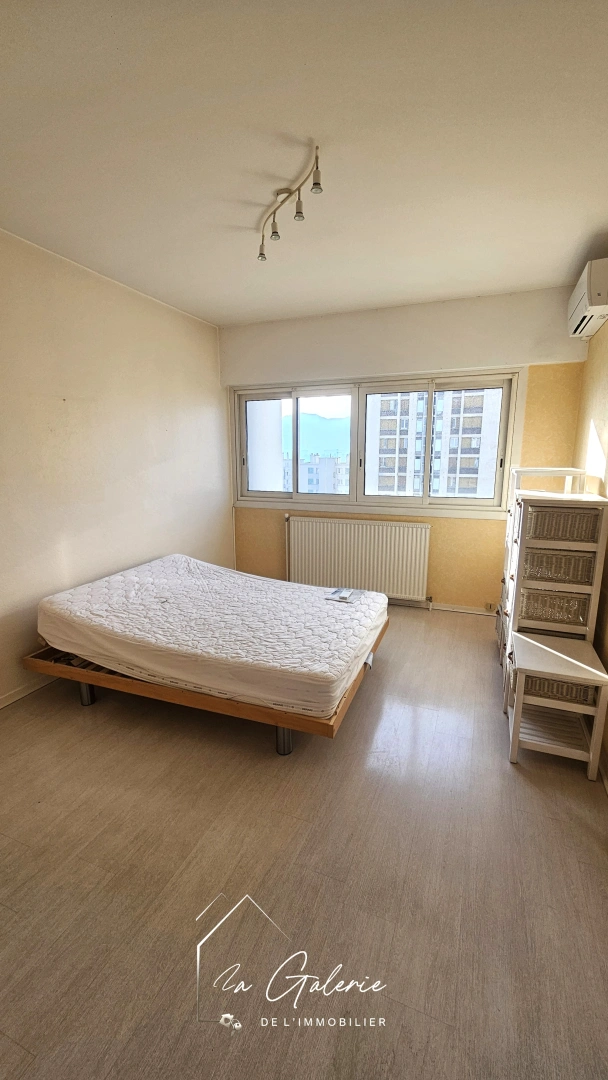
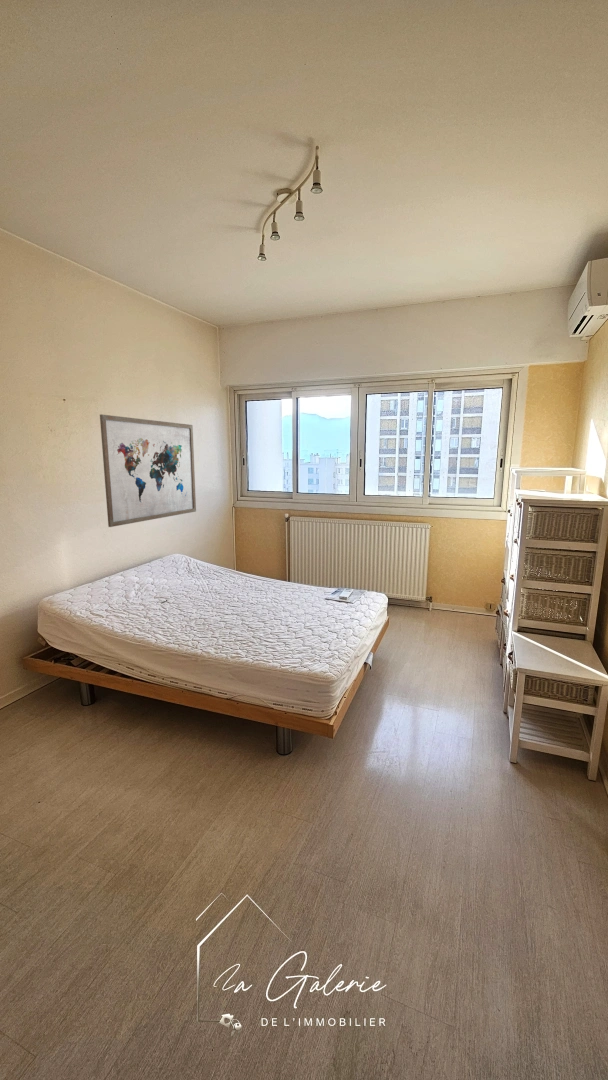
+ wall art [99,413,197,528]
